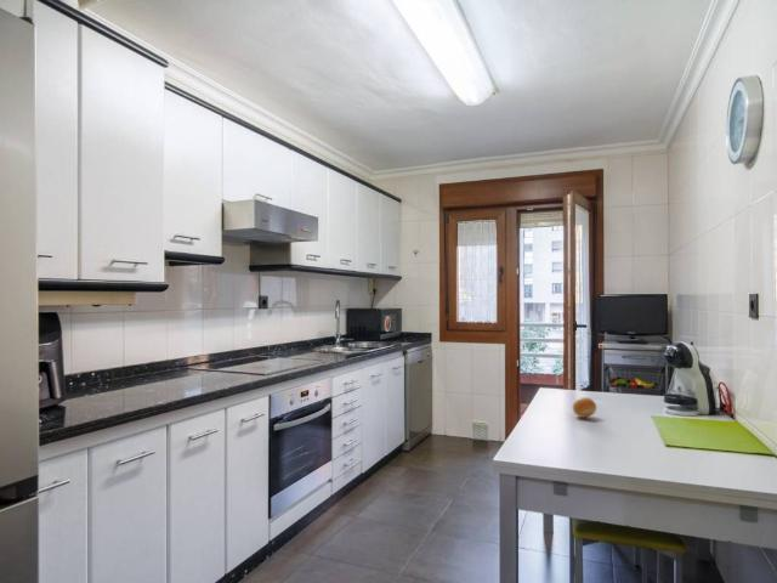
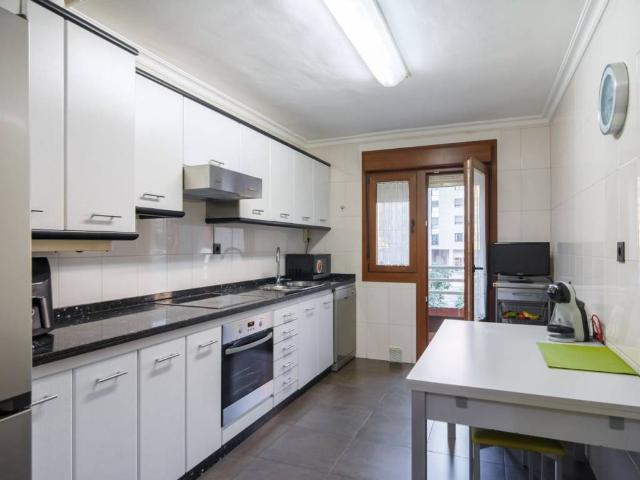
- fruit [572,396,597,419]
